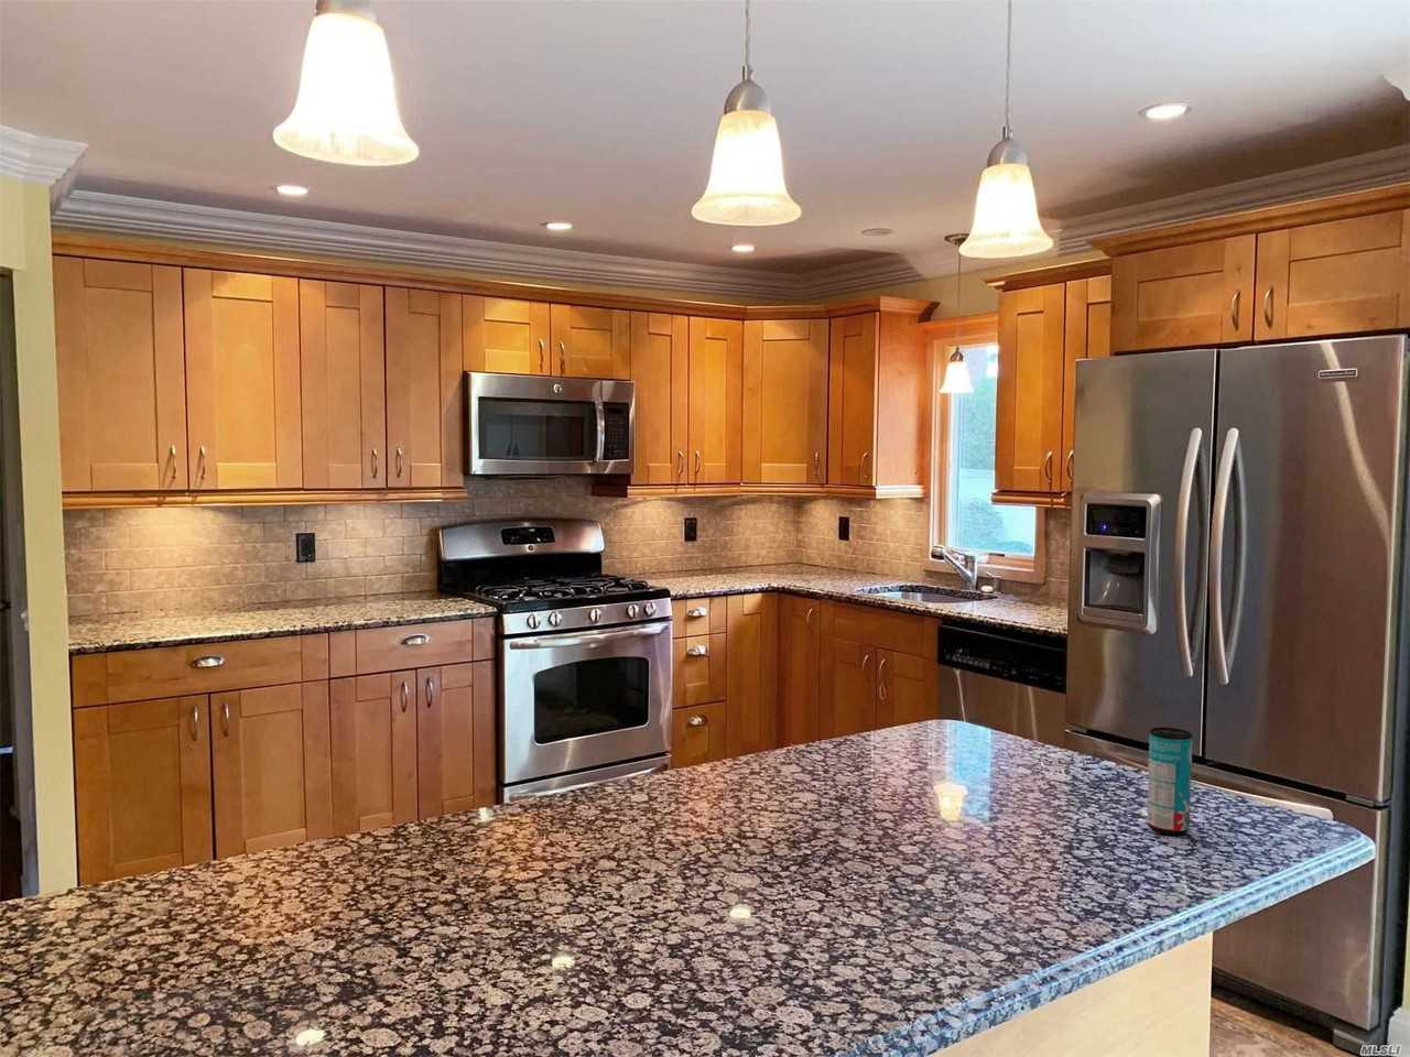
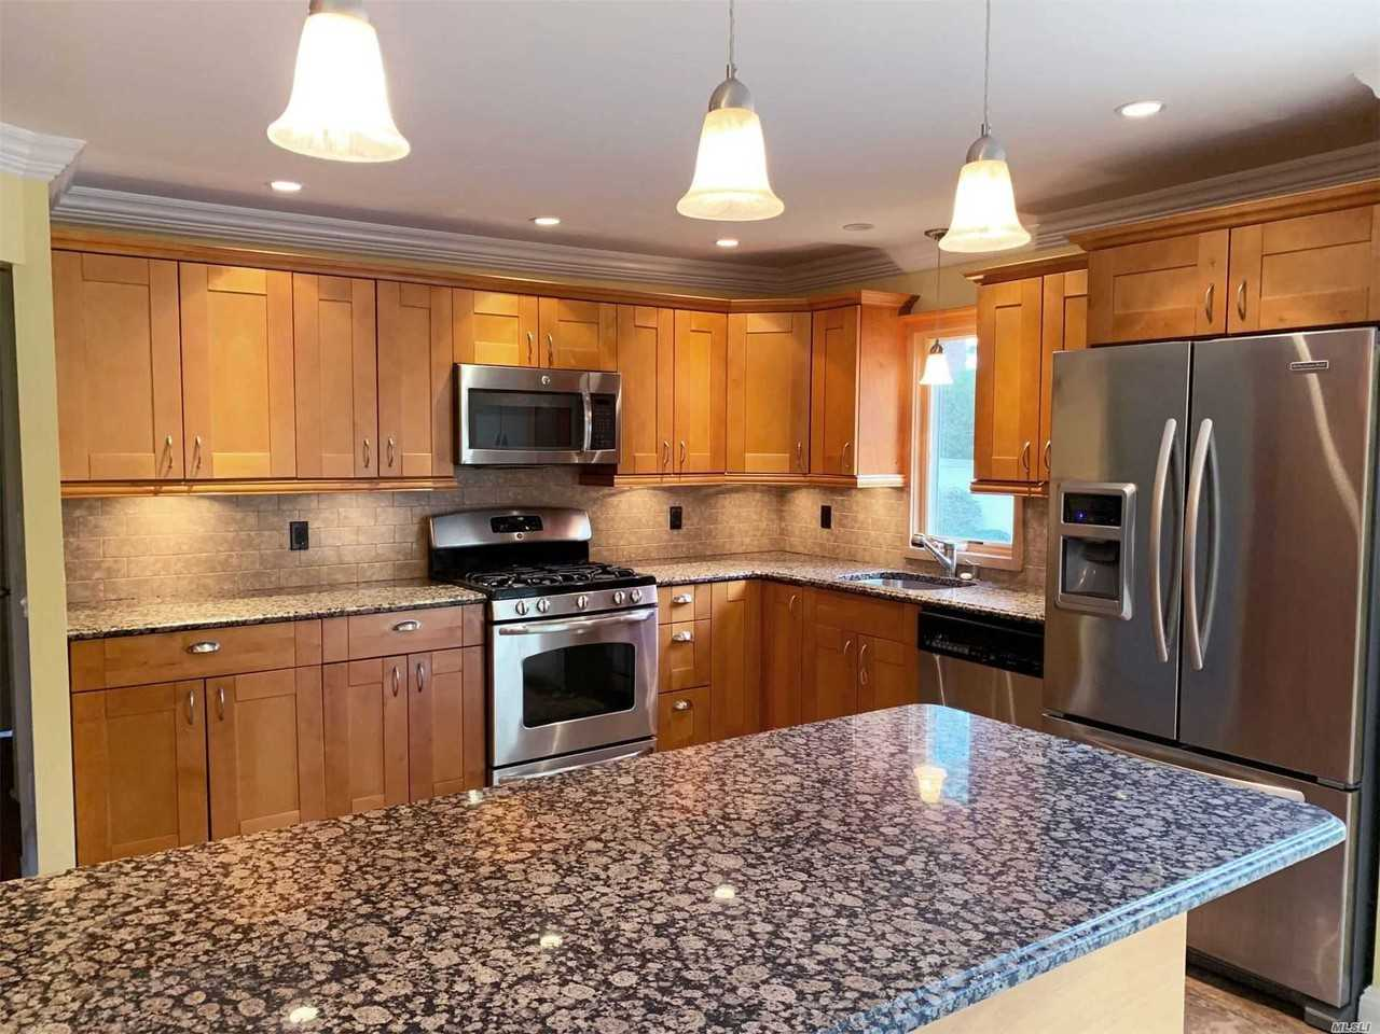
- beverage can [1146,726,1194,836]
